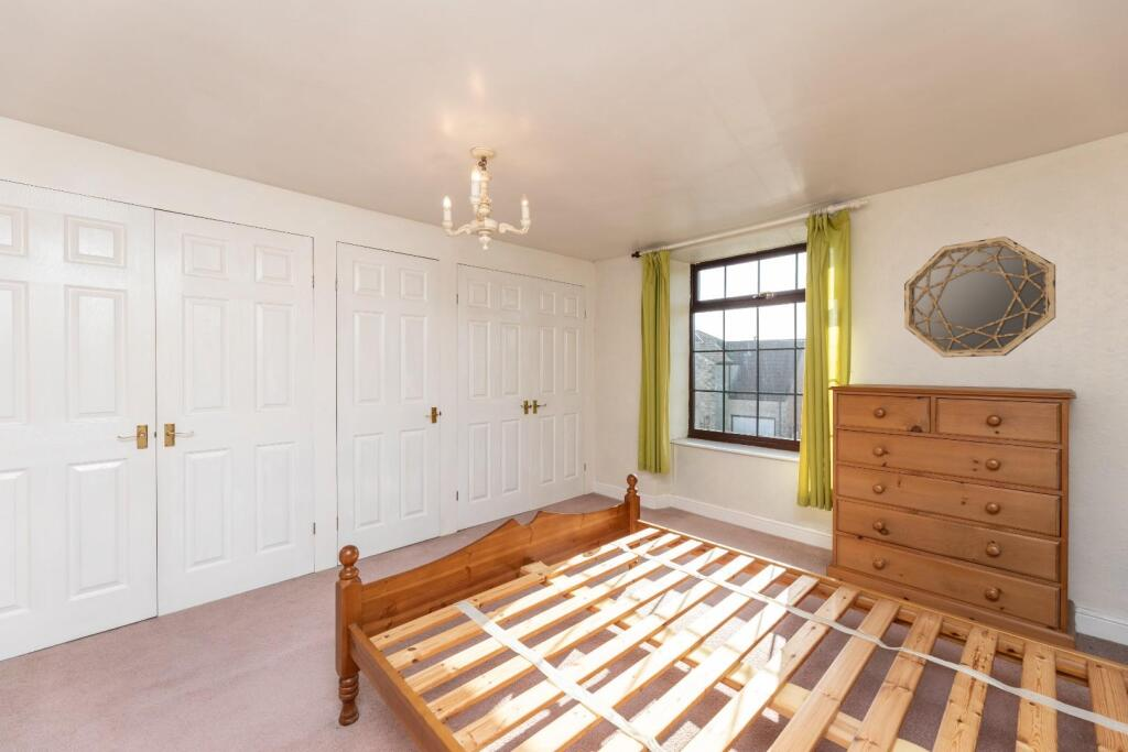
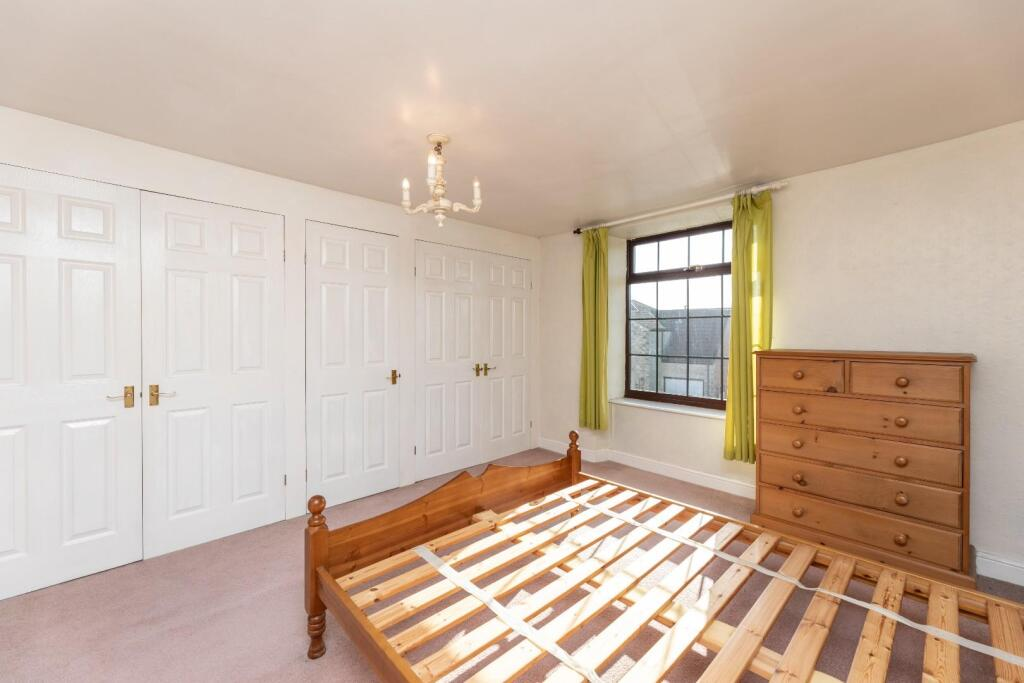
- home mirror [903,236,1056,358]
